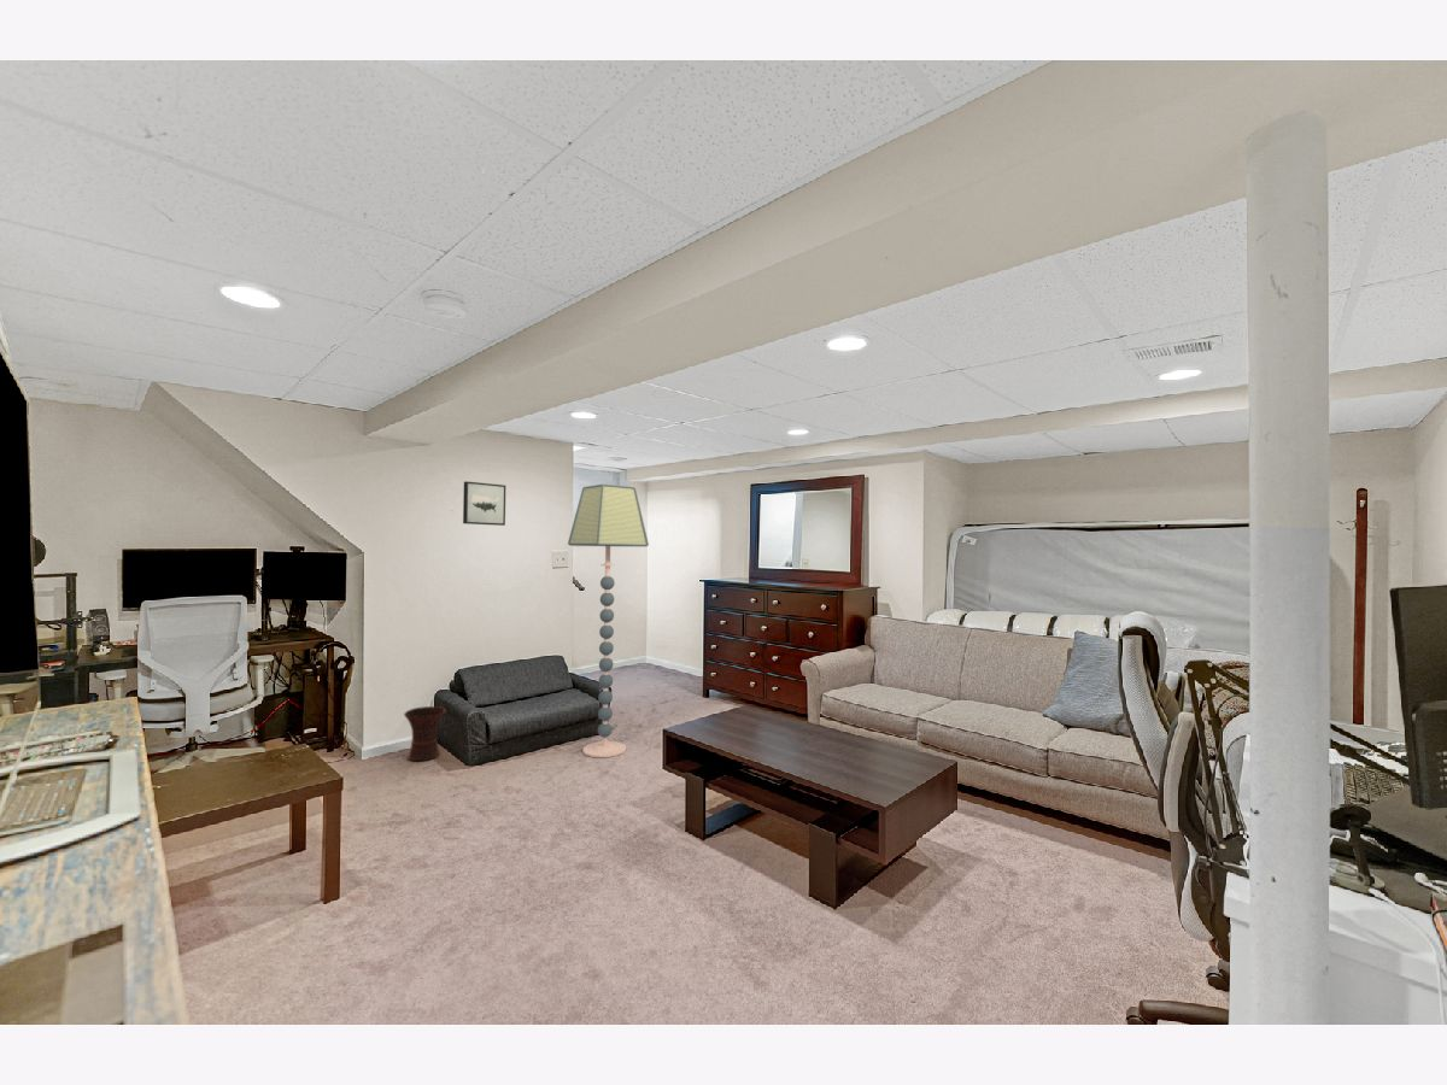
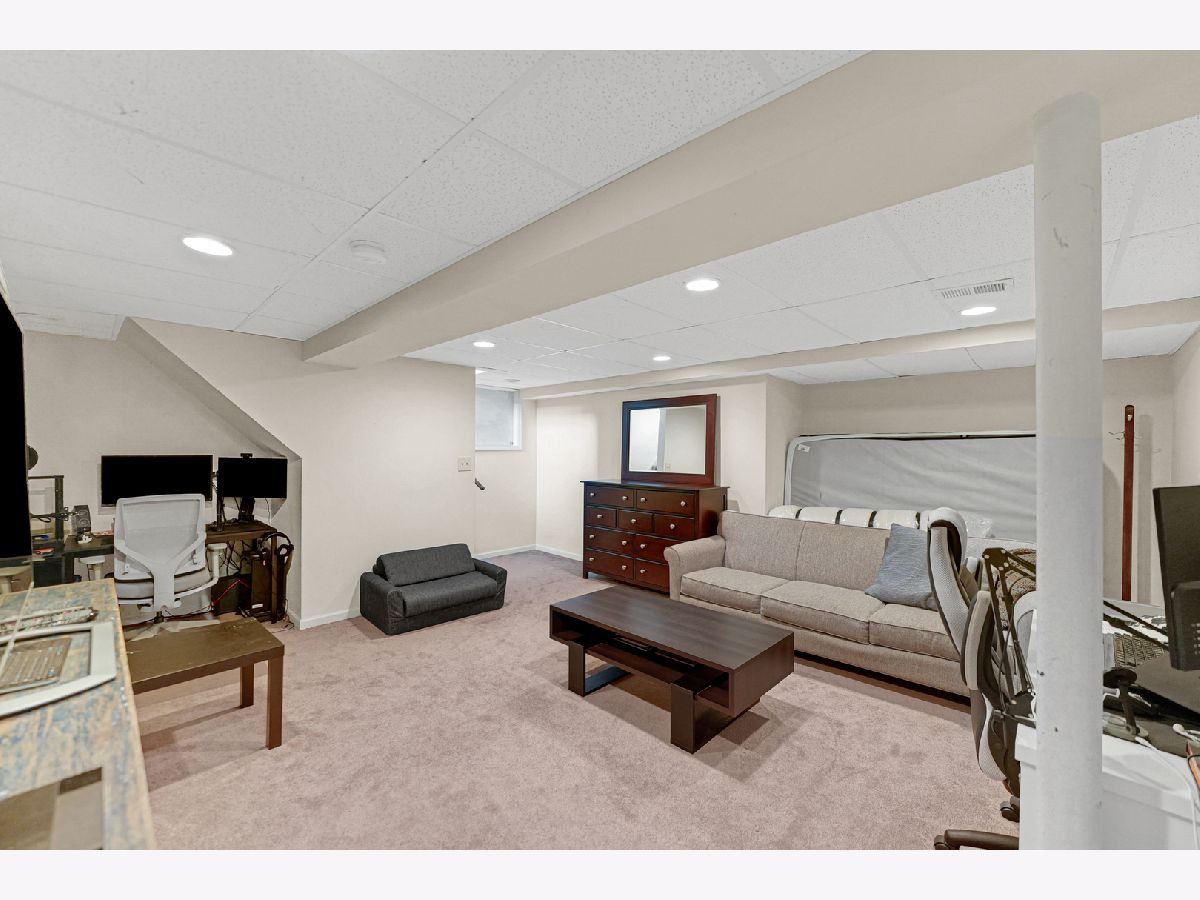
- wall art [462,481,506,527]
- floor lamp [567,483,650,758]
- vase [403,705,447,762]
